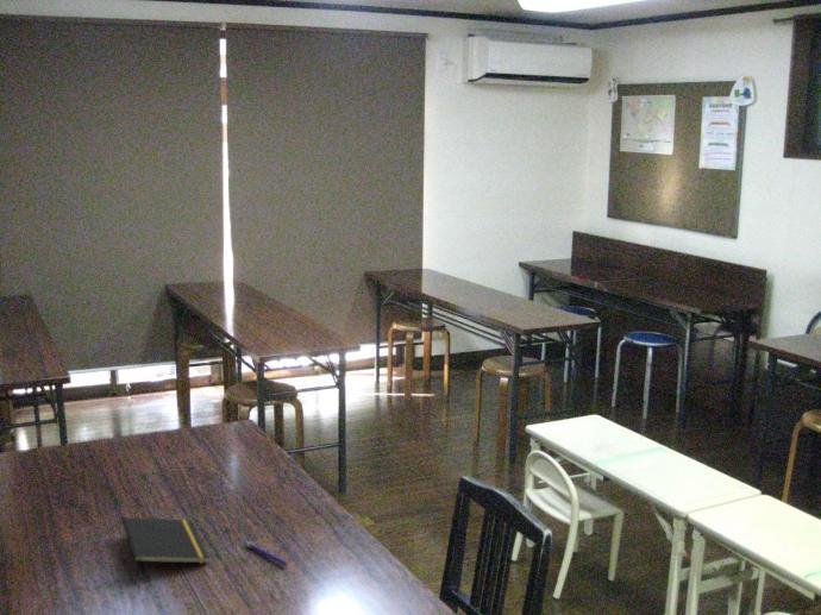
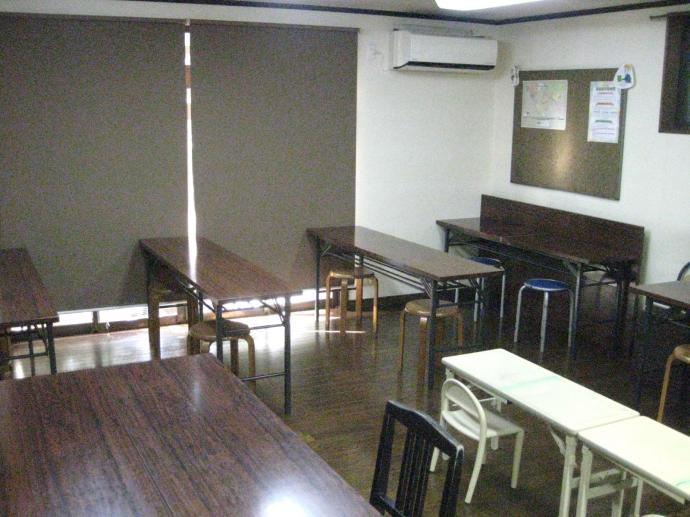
- pen [244,541,288,567]
- notepad [121,516,211,577]
